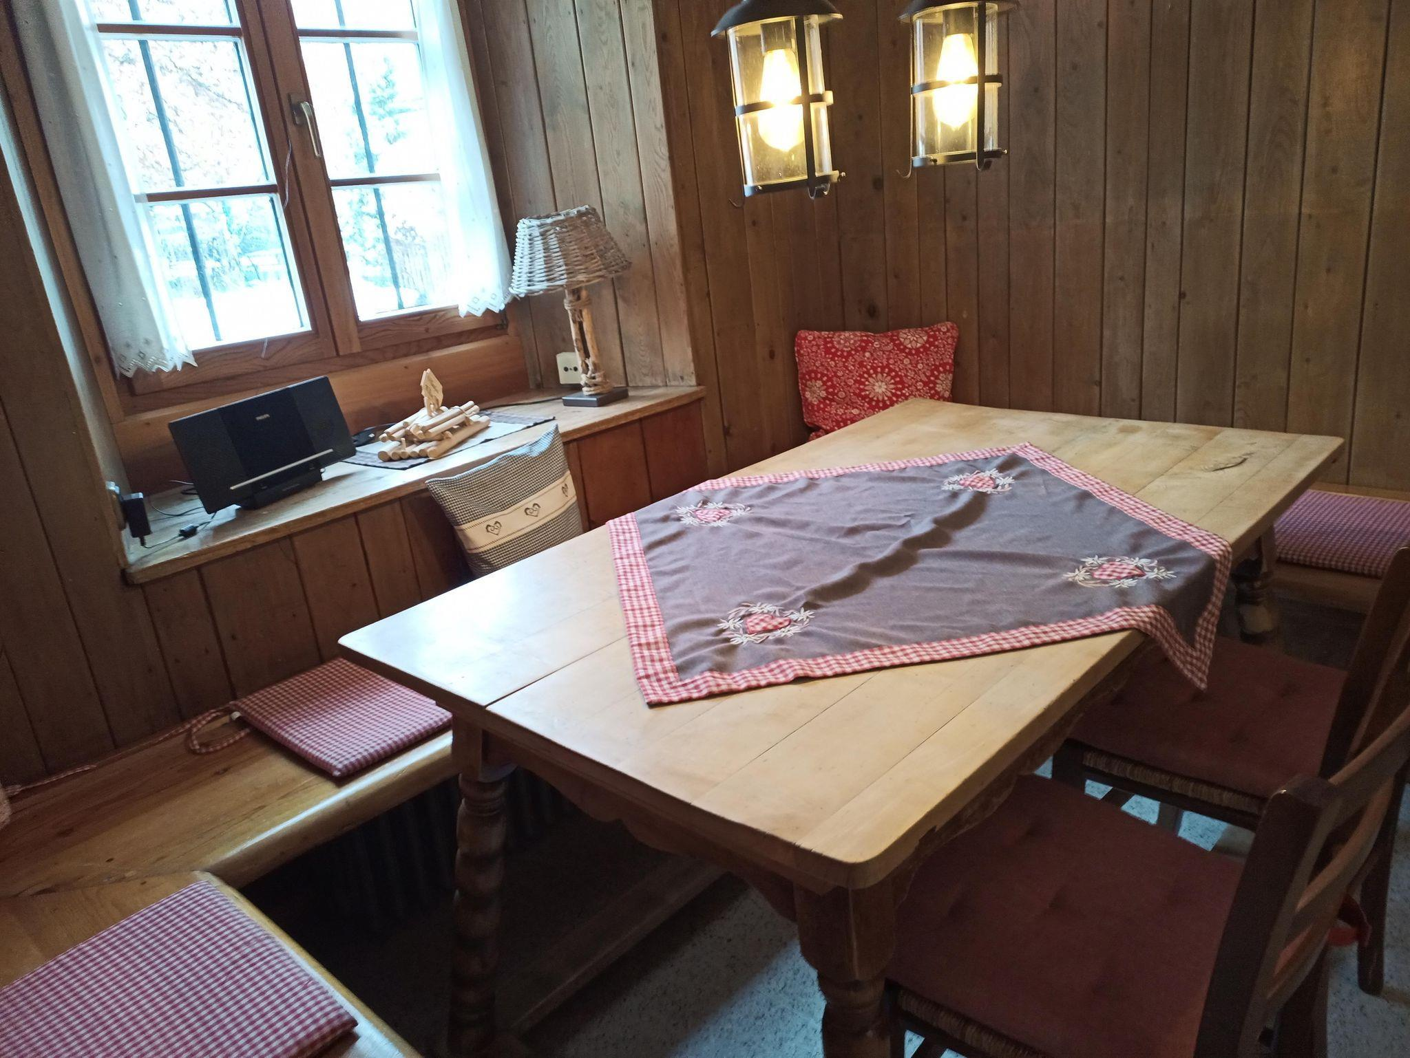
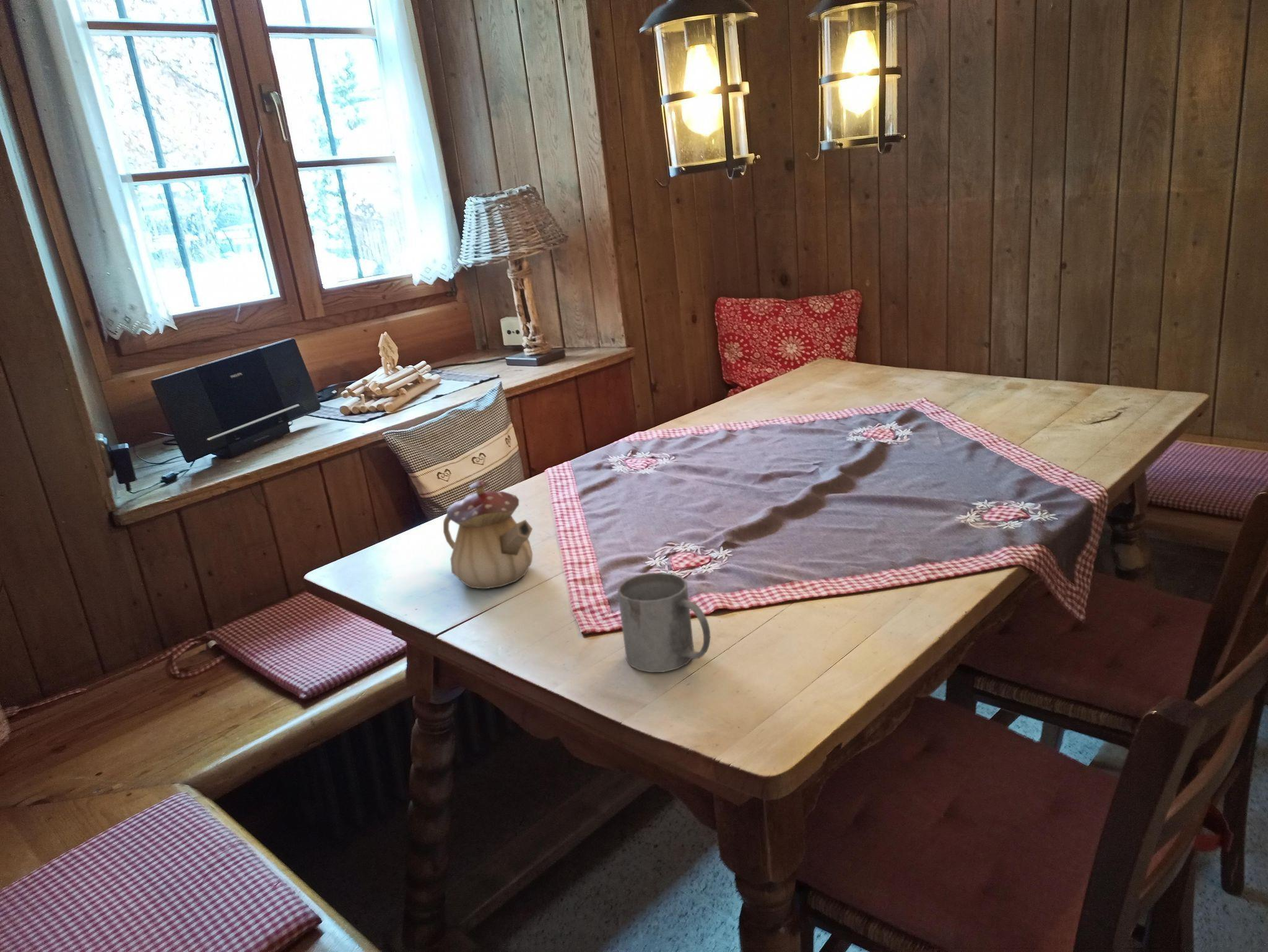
+ teapot [443,480,533,589]
+ mug [617,572,711,673]
